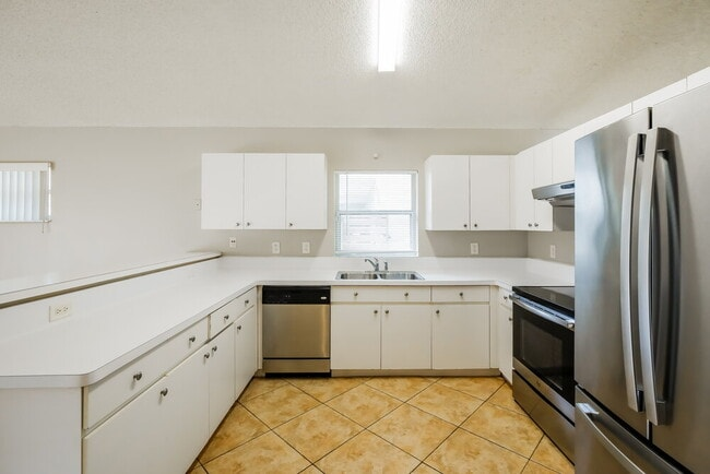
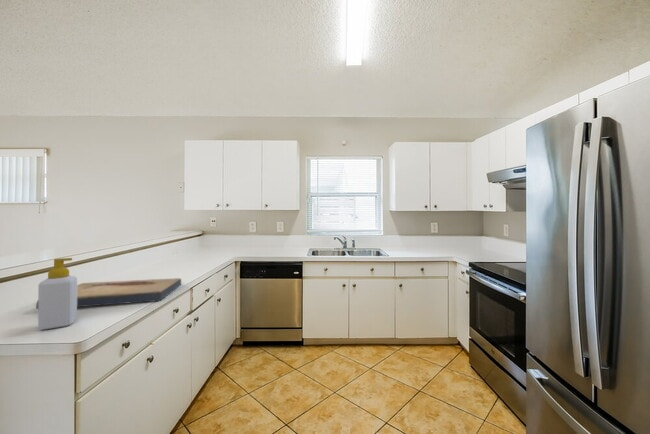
+ fish fossil [35,277,182,310]
+ soap bottle [37,257,78,331]
